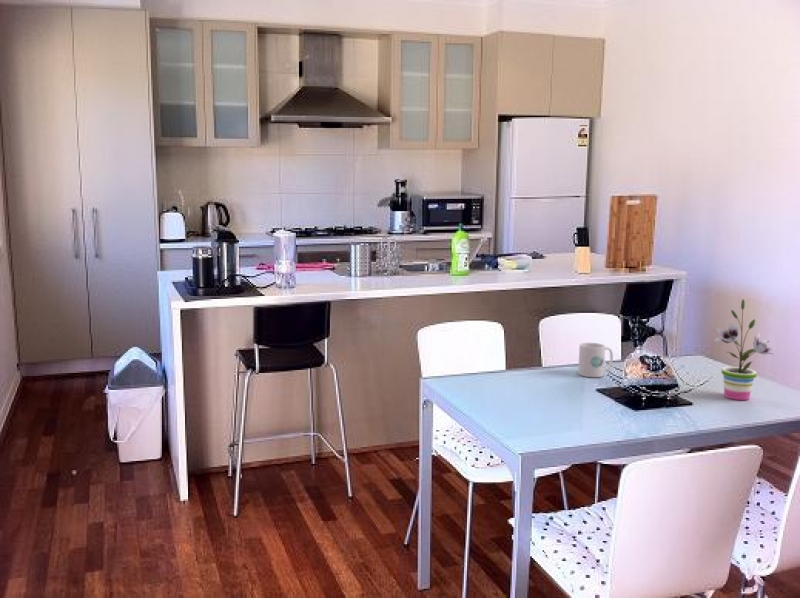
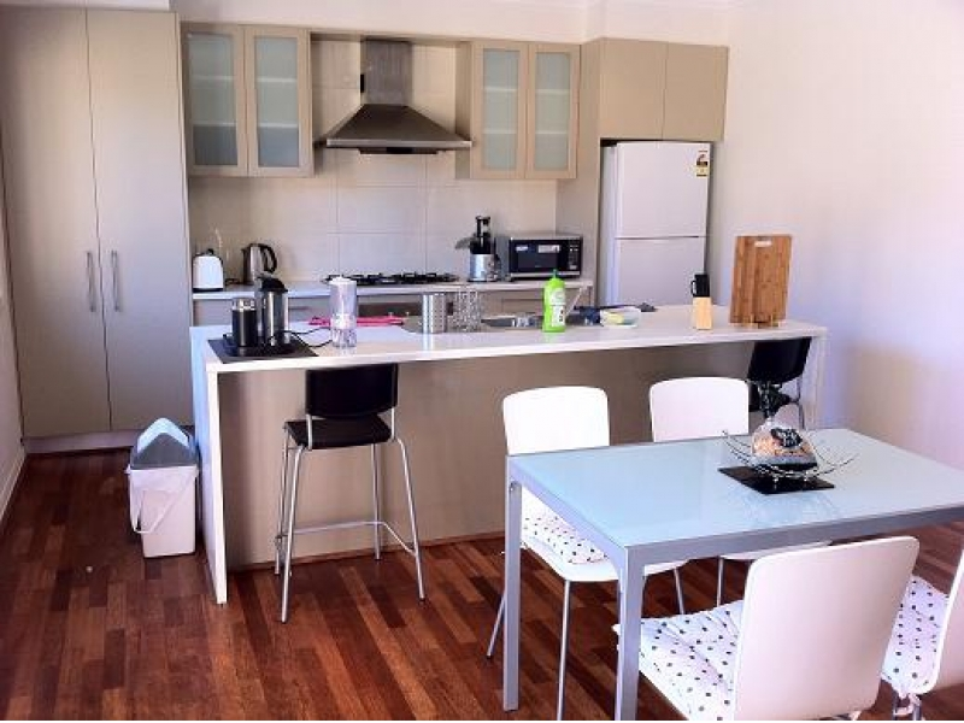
- potted plant [713,298,776,401]
- mug [577,342,614,378]
